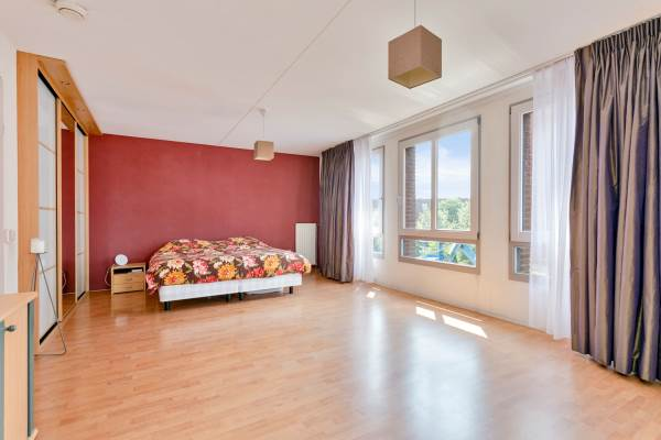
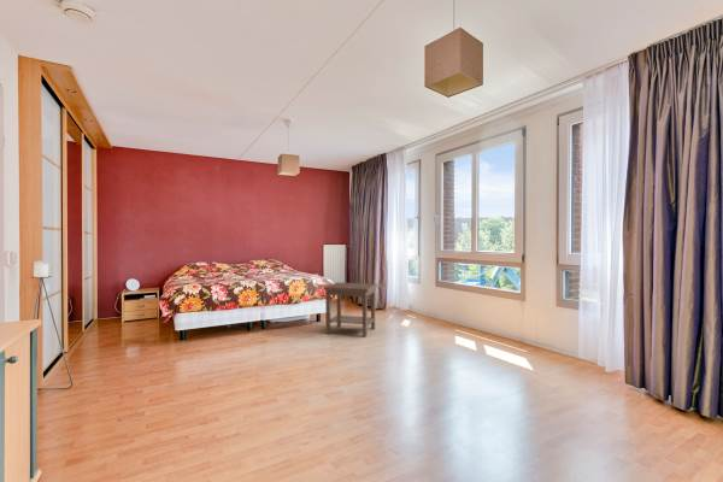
+ side table [322,281,378,339]
